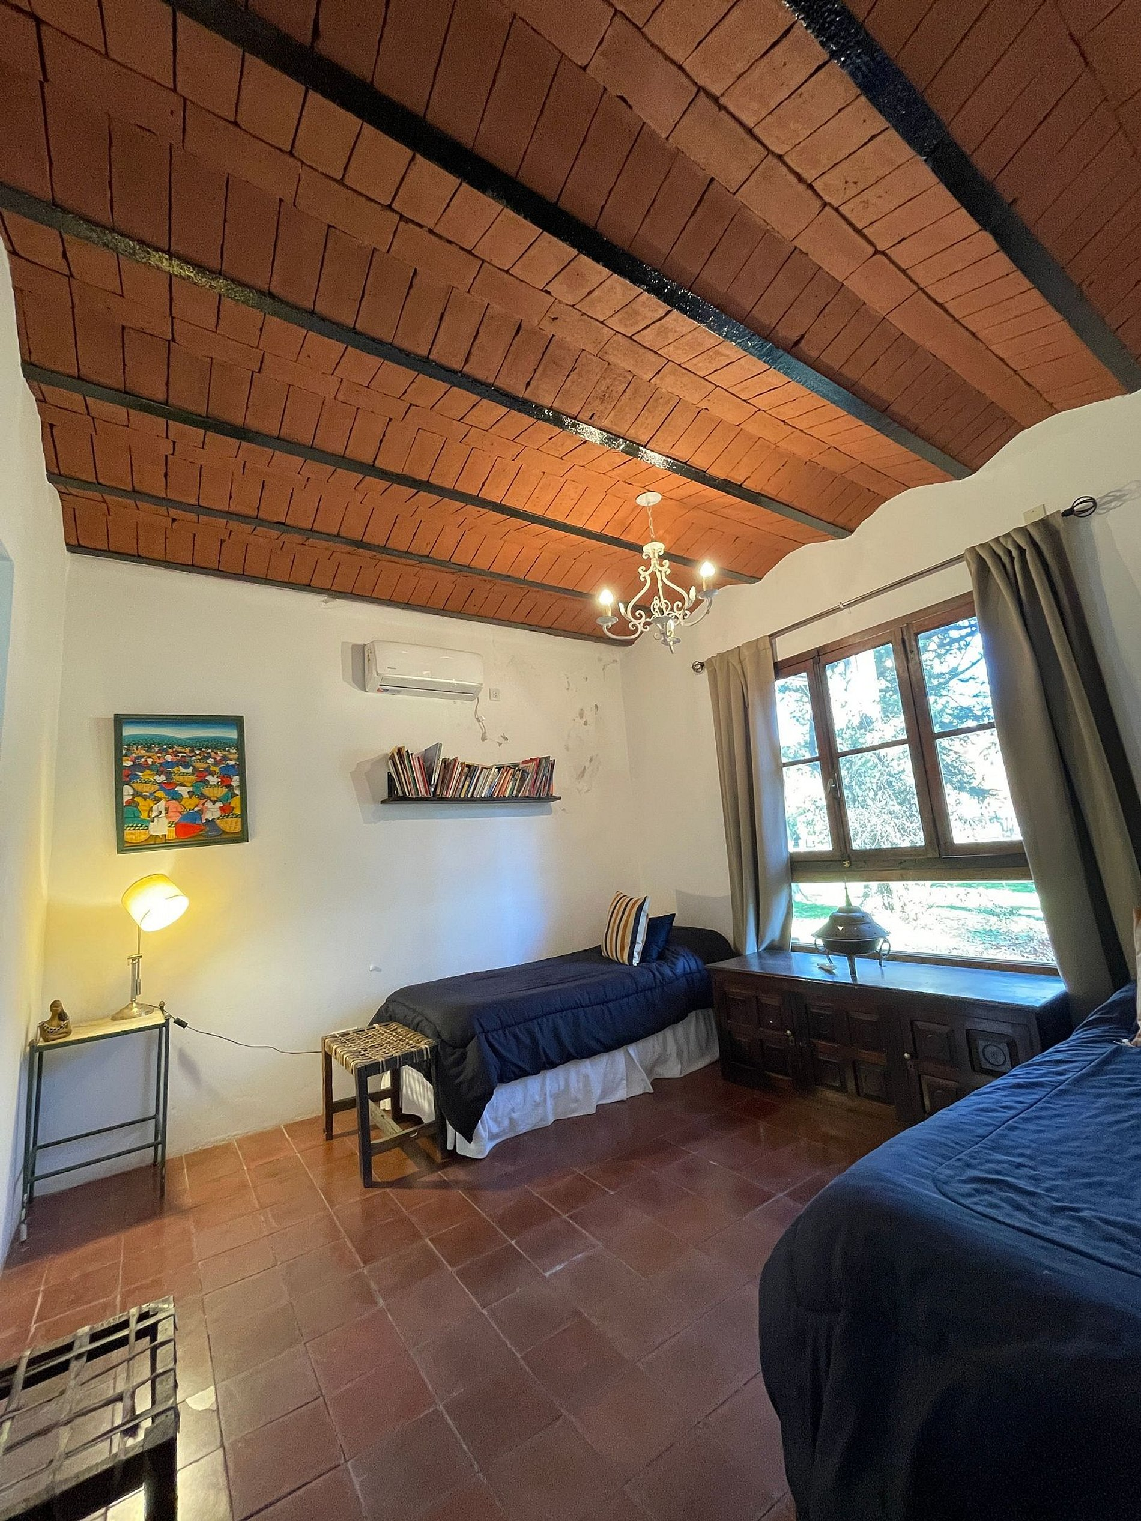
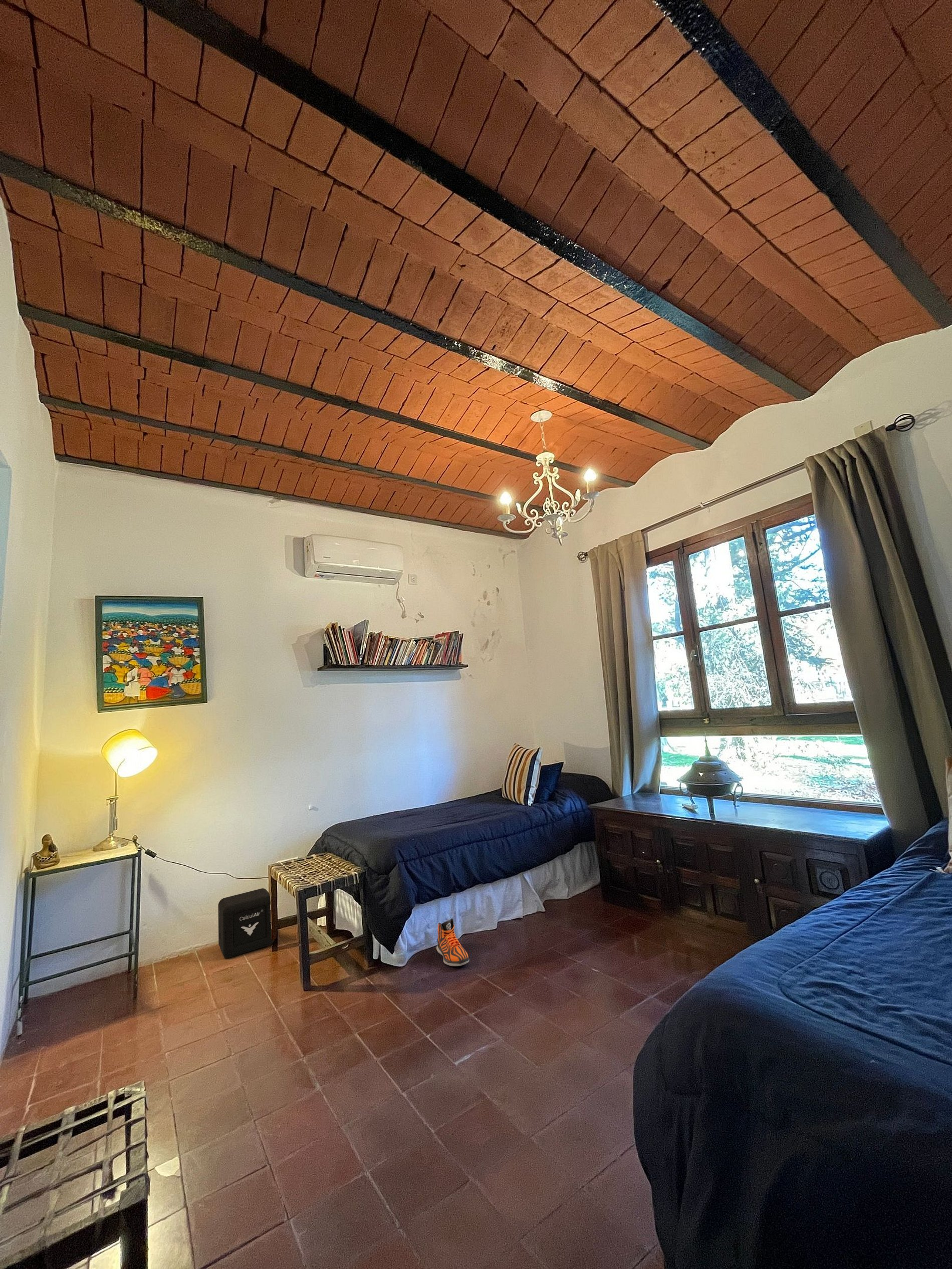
+ air purifier [218,888,275,958]
+ sneaker [436,918,469,967]
